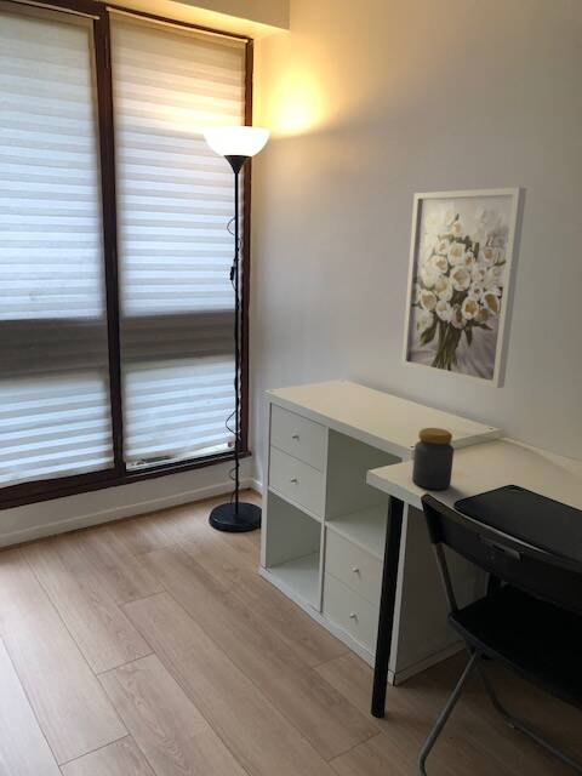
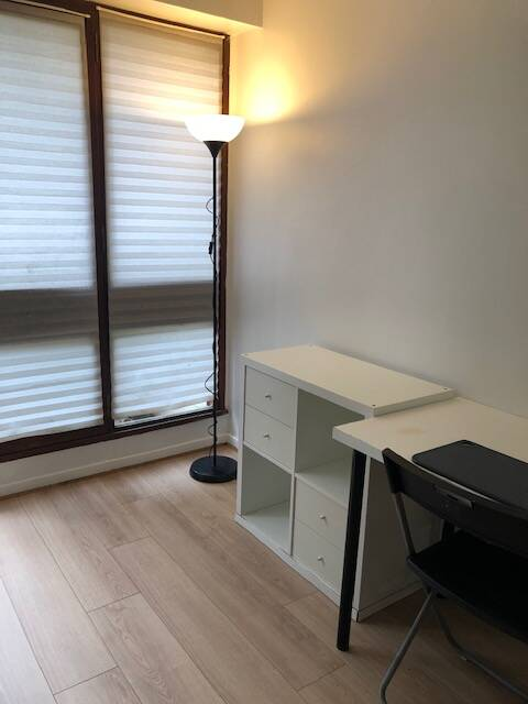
- jar [411,427,455,491]
- wall art [400,187,527,389]
